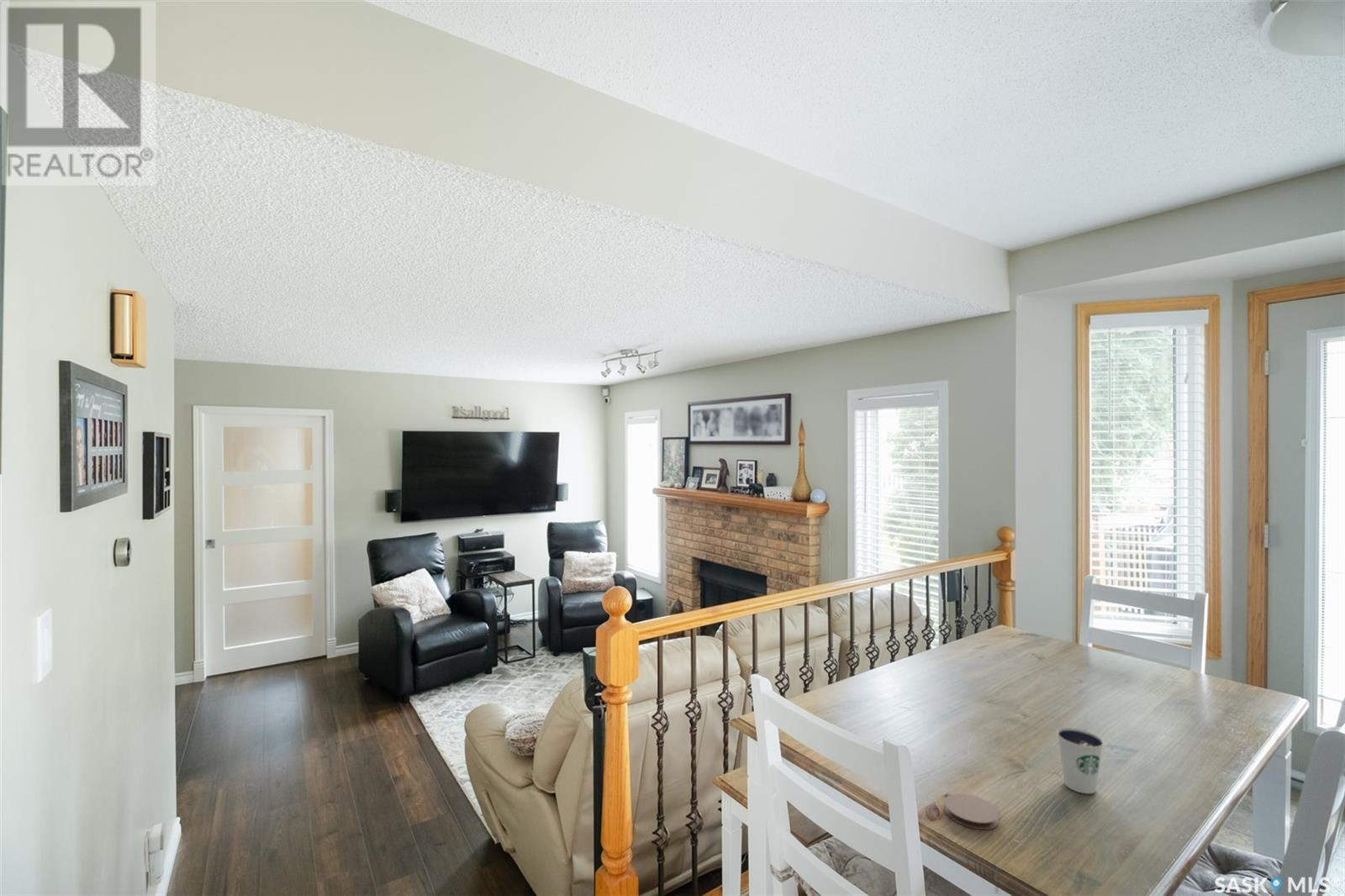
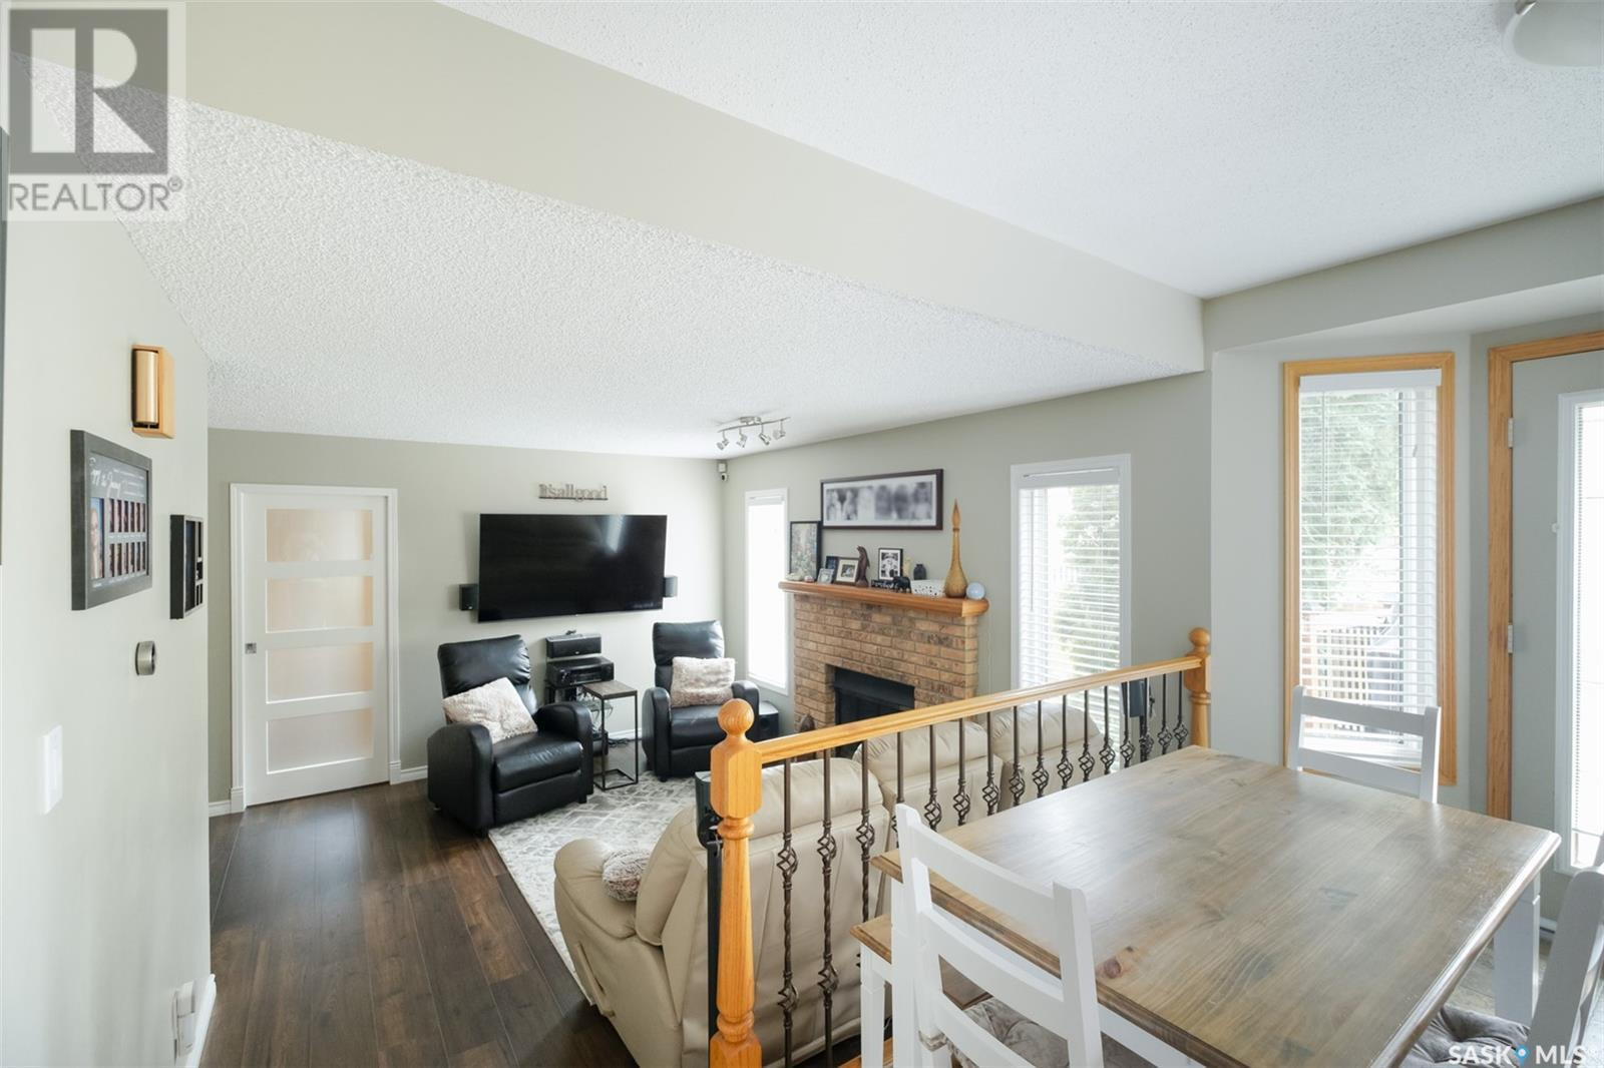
- coaster [944,793,1000,830]
- dixie cup [1056,728,1105,794]
